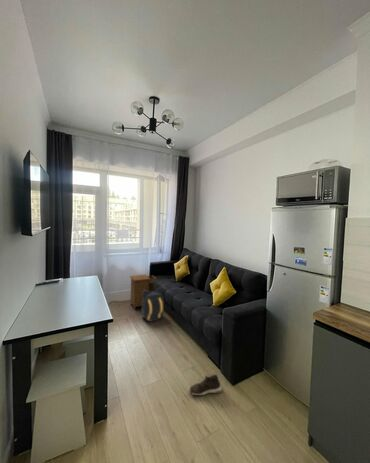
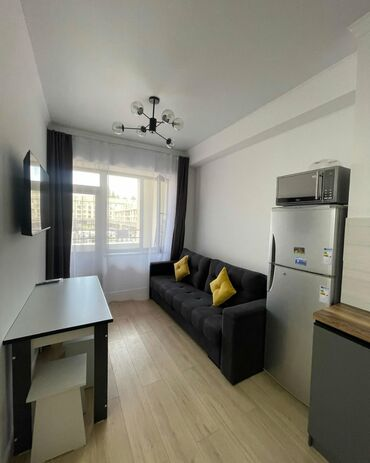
- nightstand [129,274,158,311]
- backpack [140,287,165,323]
- shoe [189,374,223,396]
